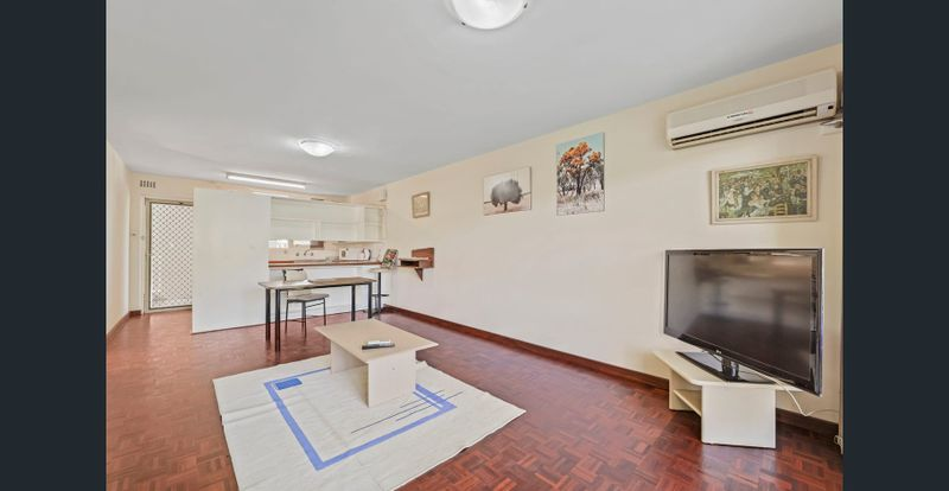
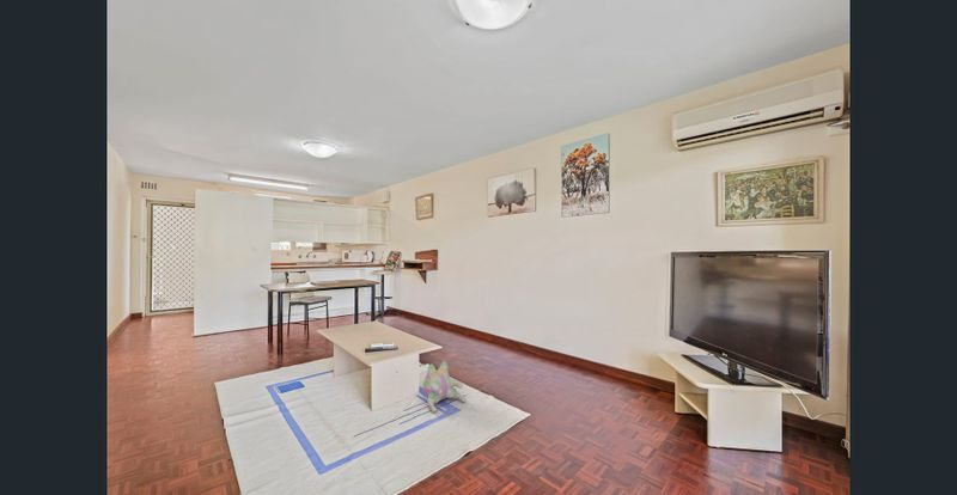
+ plush toy [422,360,468,414]
